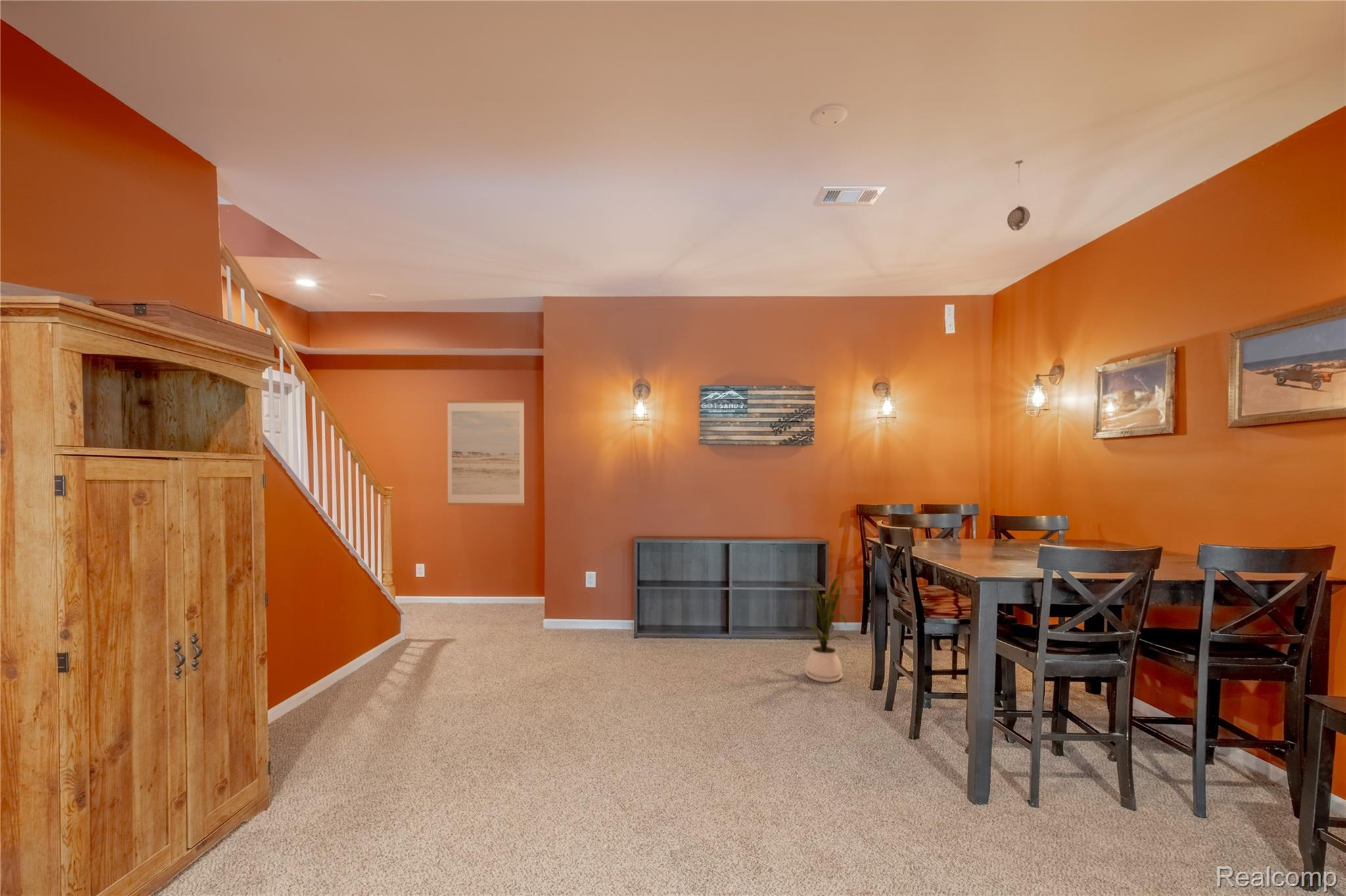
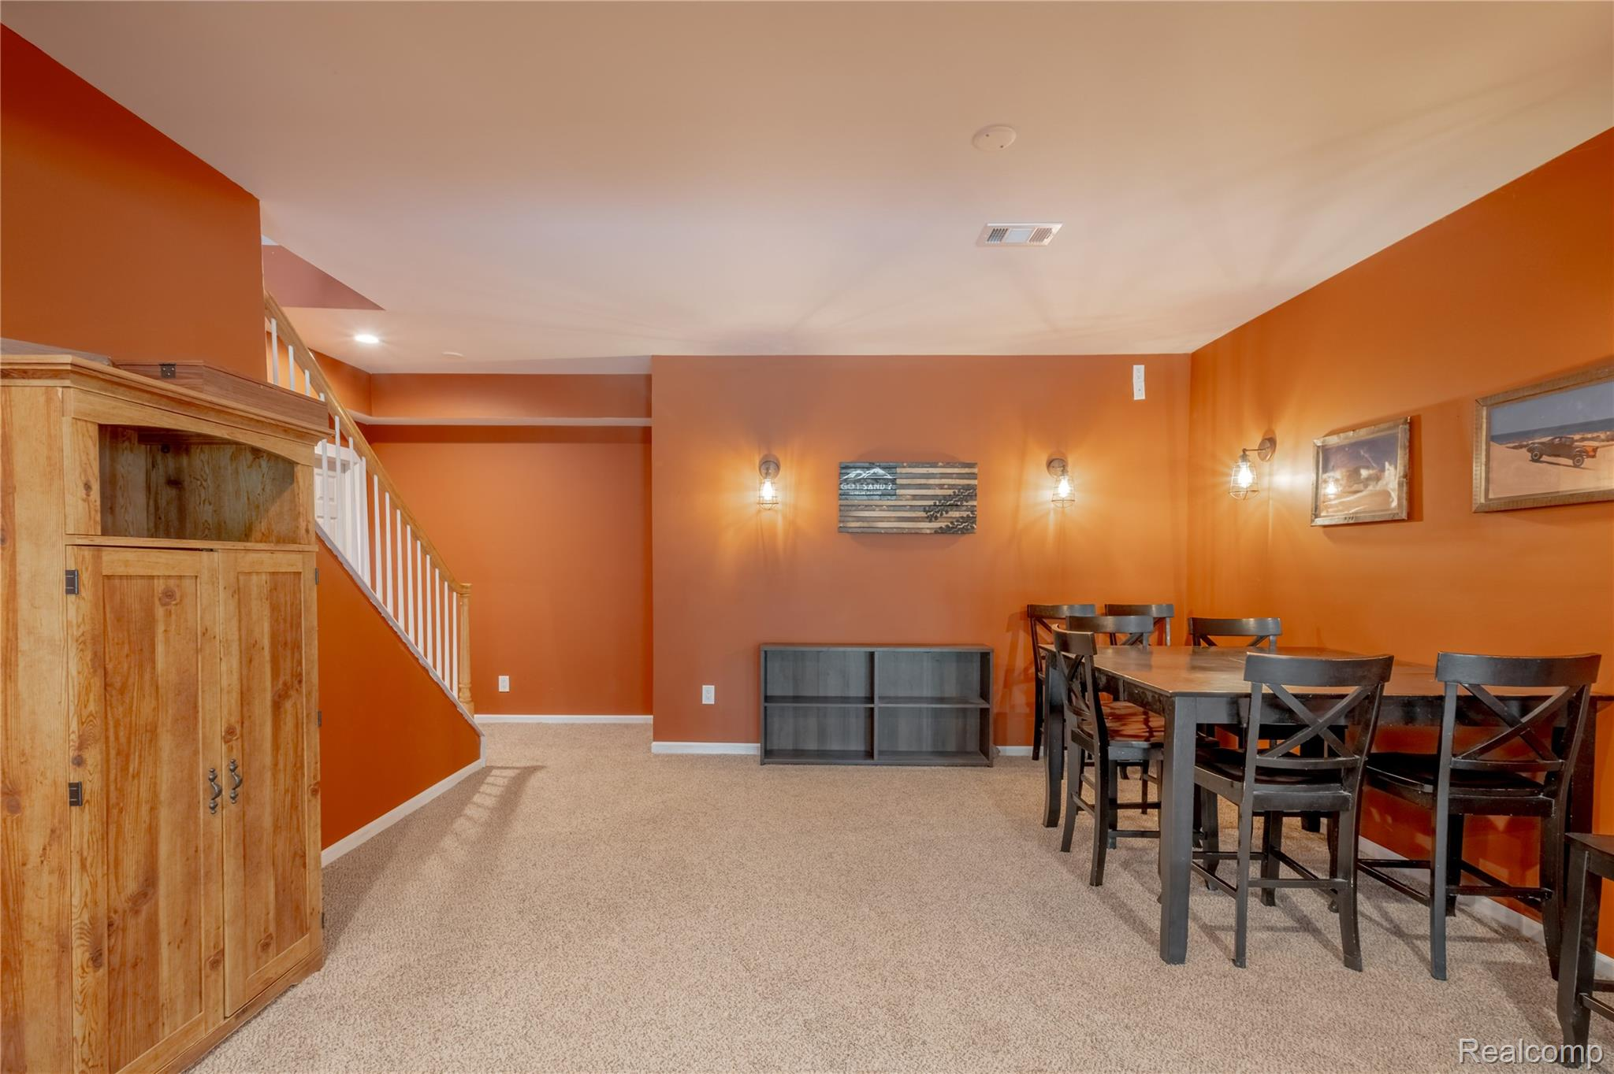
- wall art [446,399,525,506]
- house plant [796,573,852,683]
- pendant light [1007,160,1031,231]
